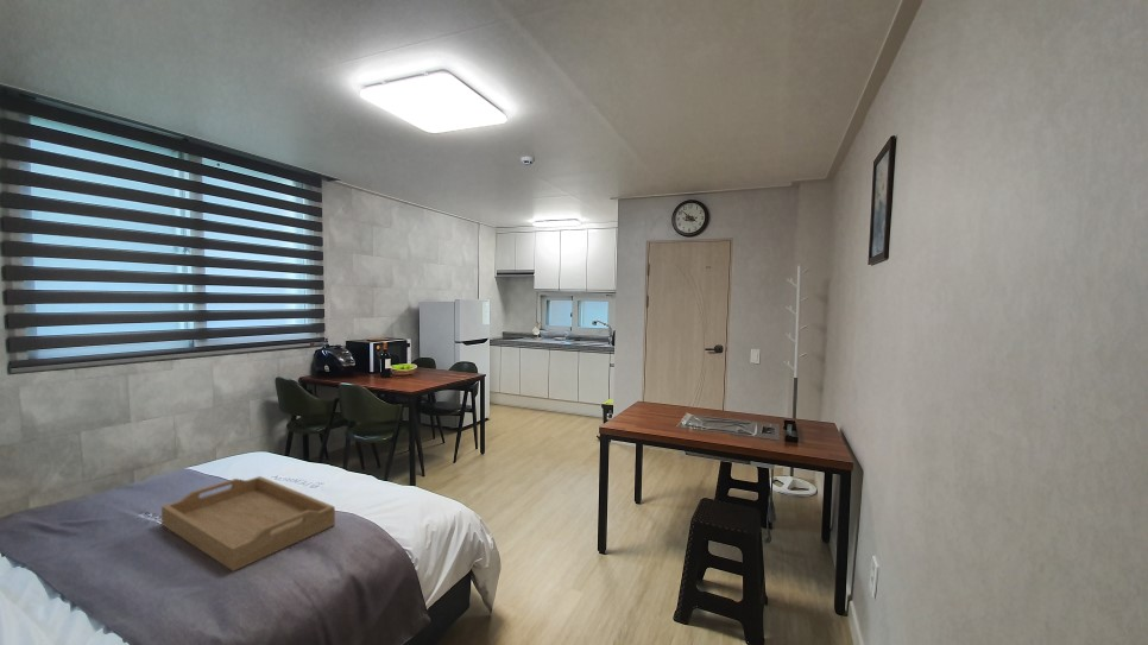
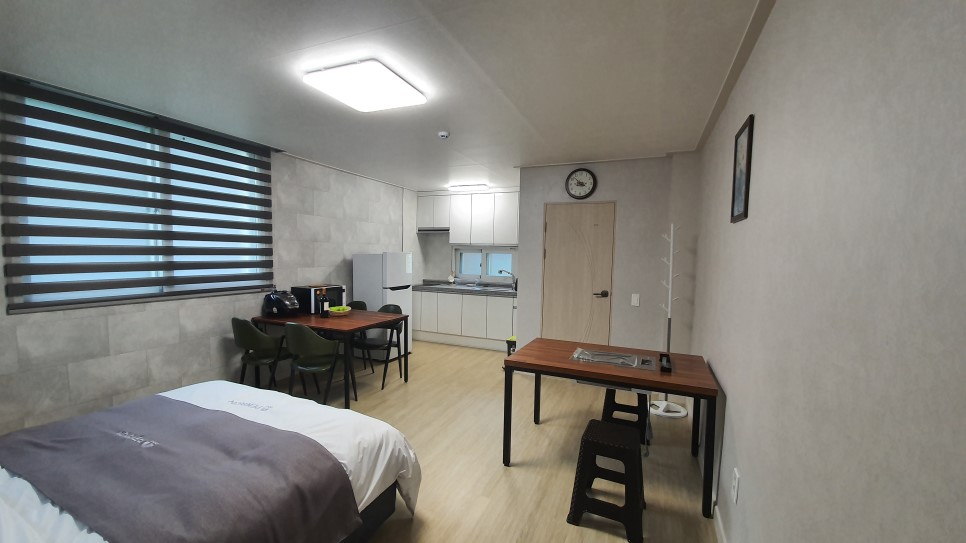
- serving tray [160,475,336,573]
